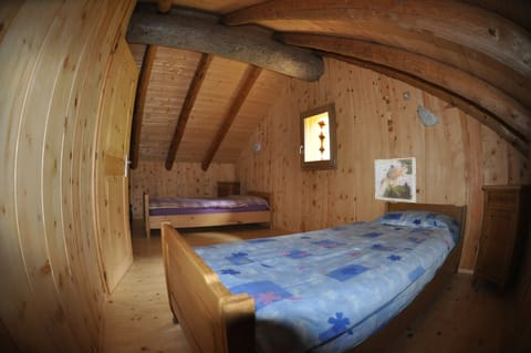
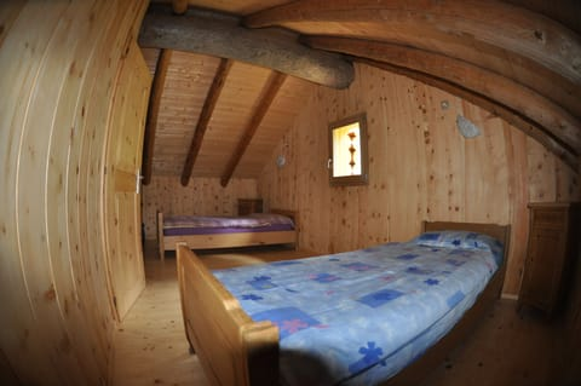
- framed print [374,157,417,204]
